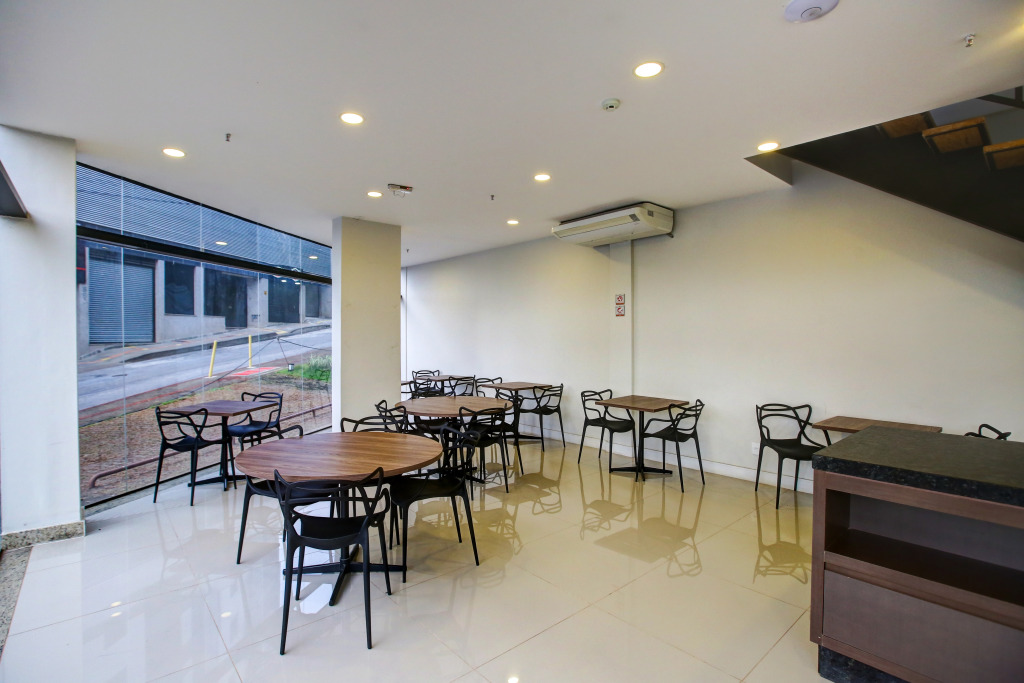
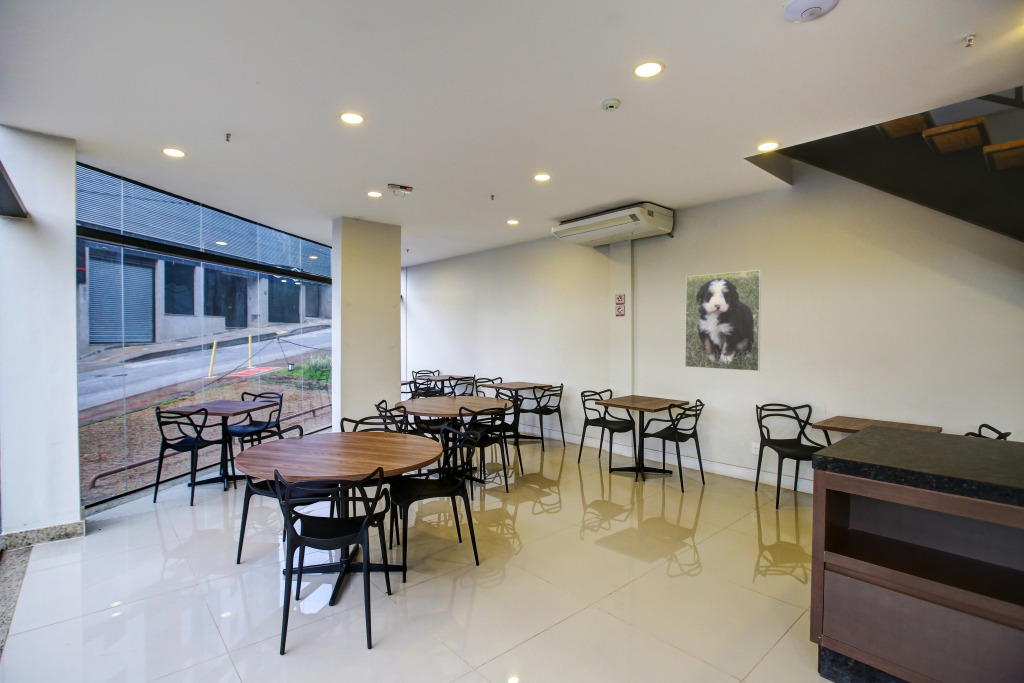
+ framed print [684,269,762,372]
